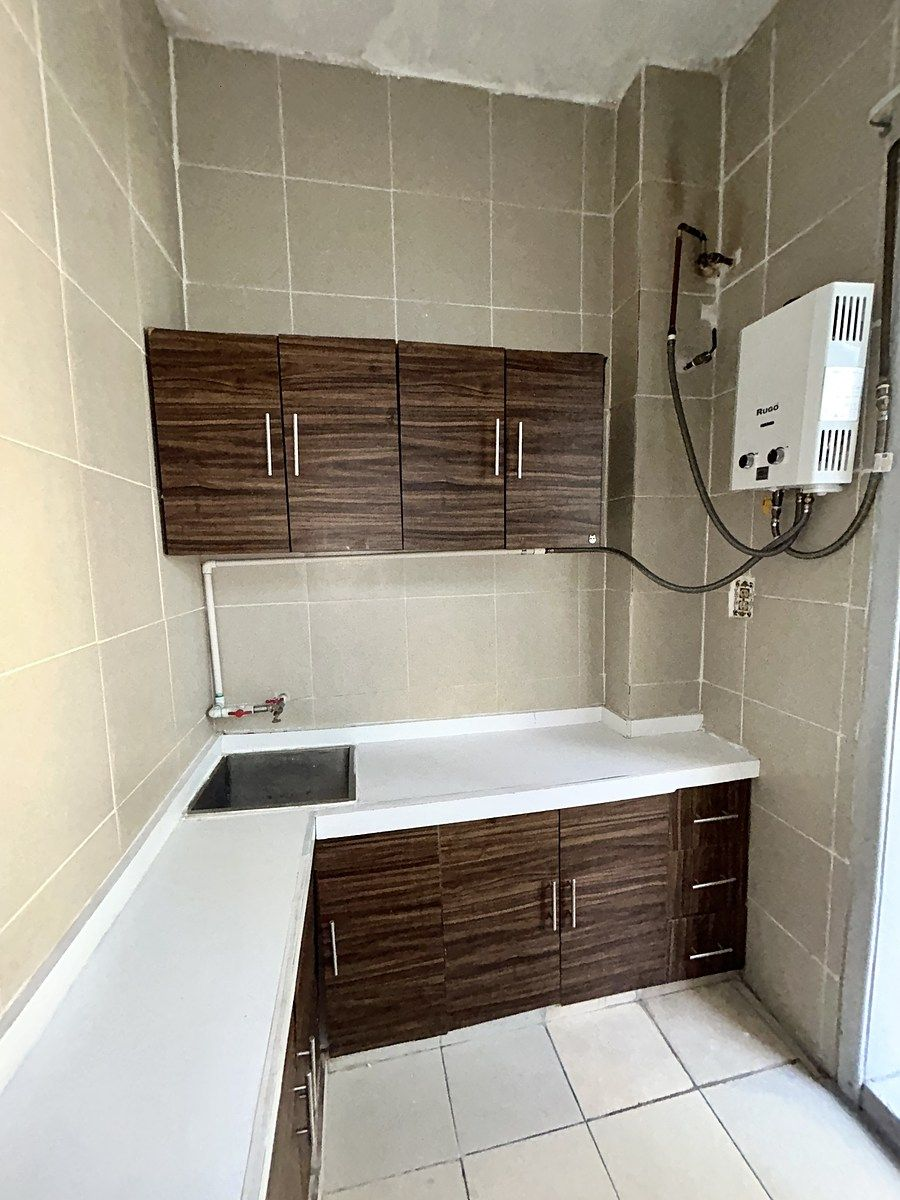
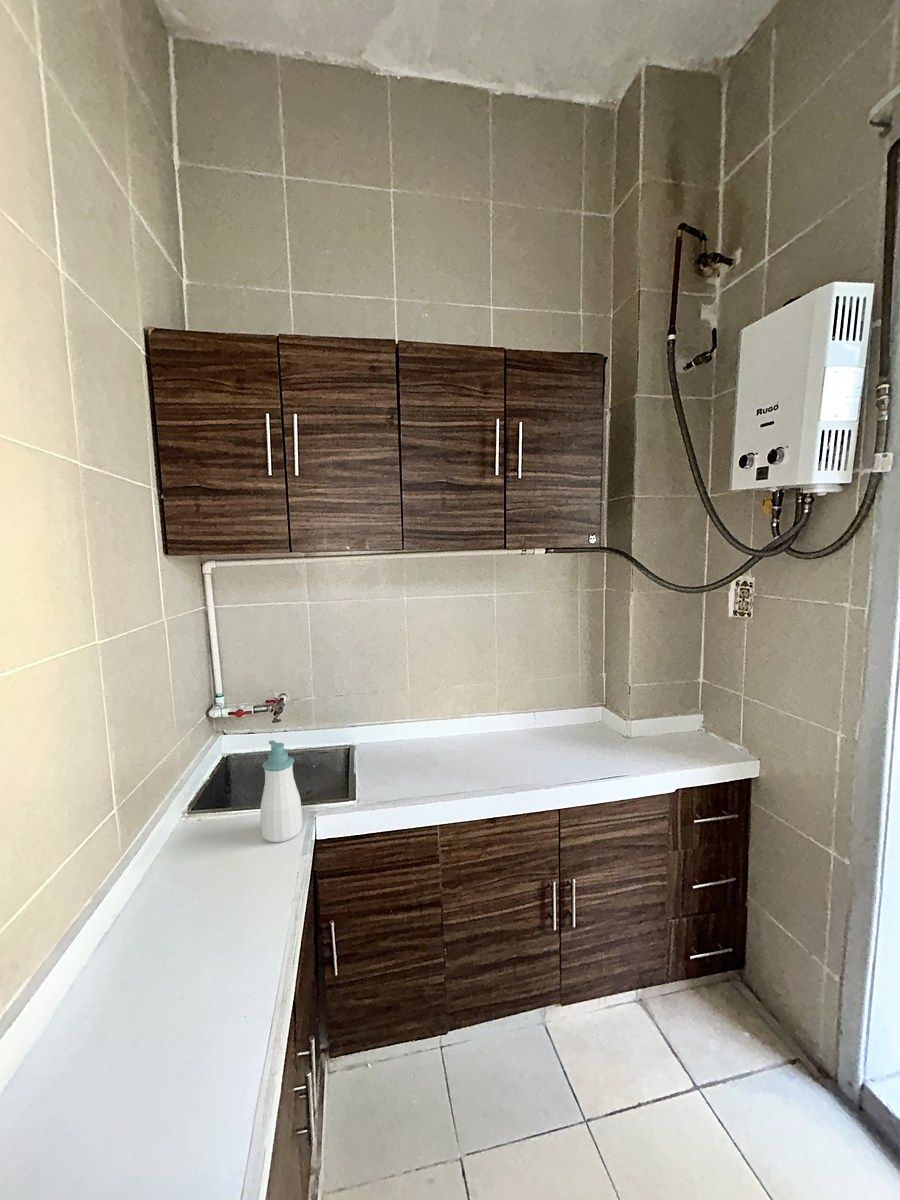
+ soap bottle [260,739,304,843]
